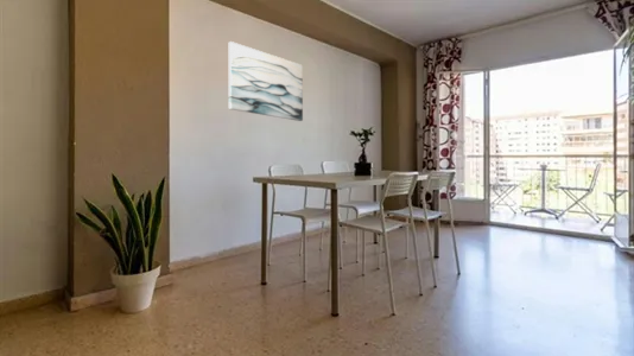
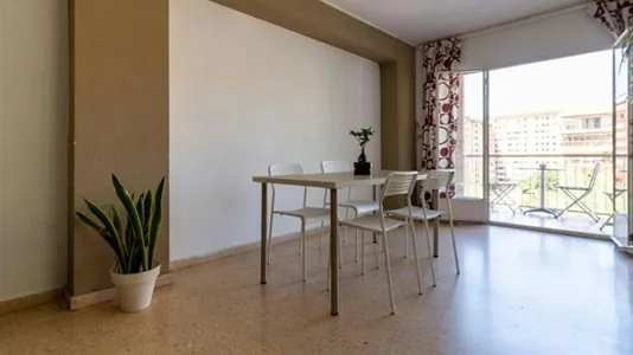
- wall art [228,40,304,122]
